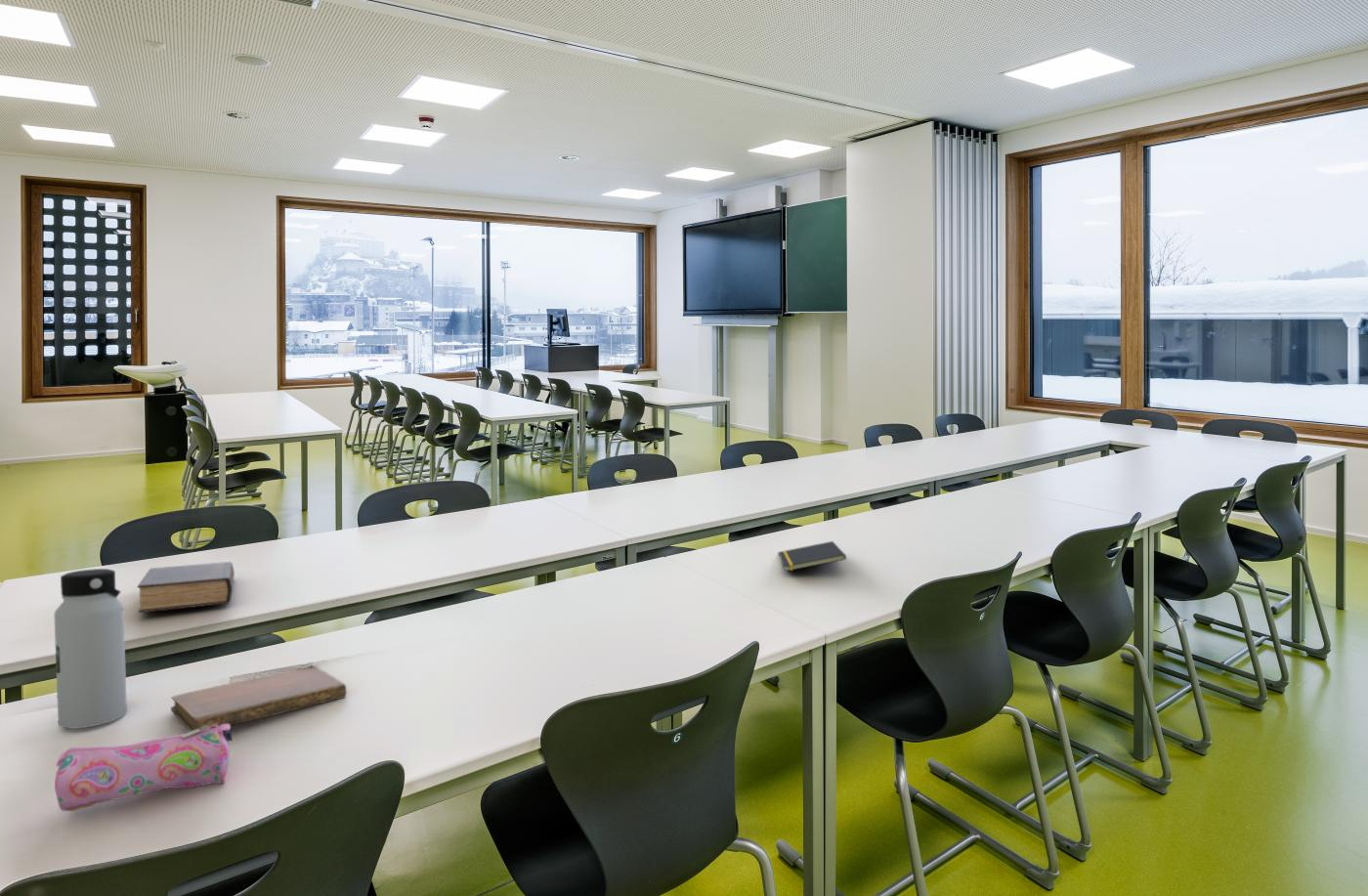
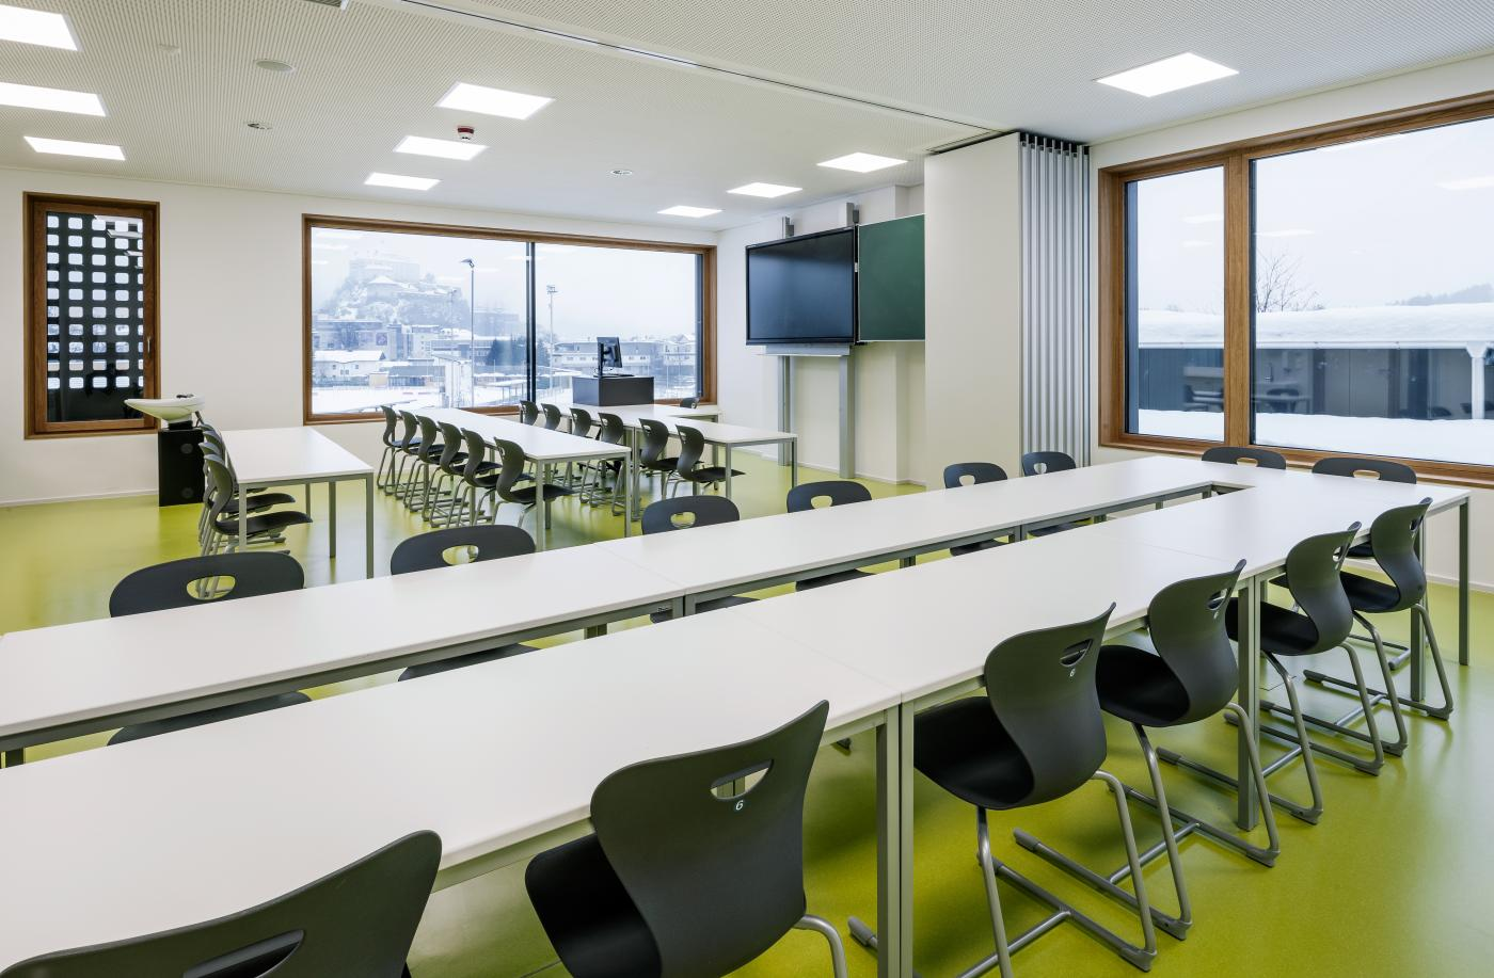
- pencil case [54,724,234,812]
- book [136,561,235,614]
- notebook [170,665,348,732]
- notepad [778,540,847,573]
- water bottle [54,568,128,730]
